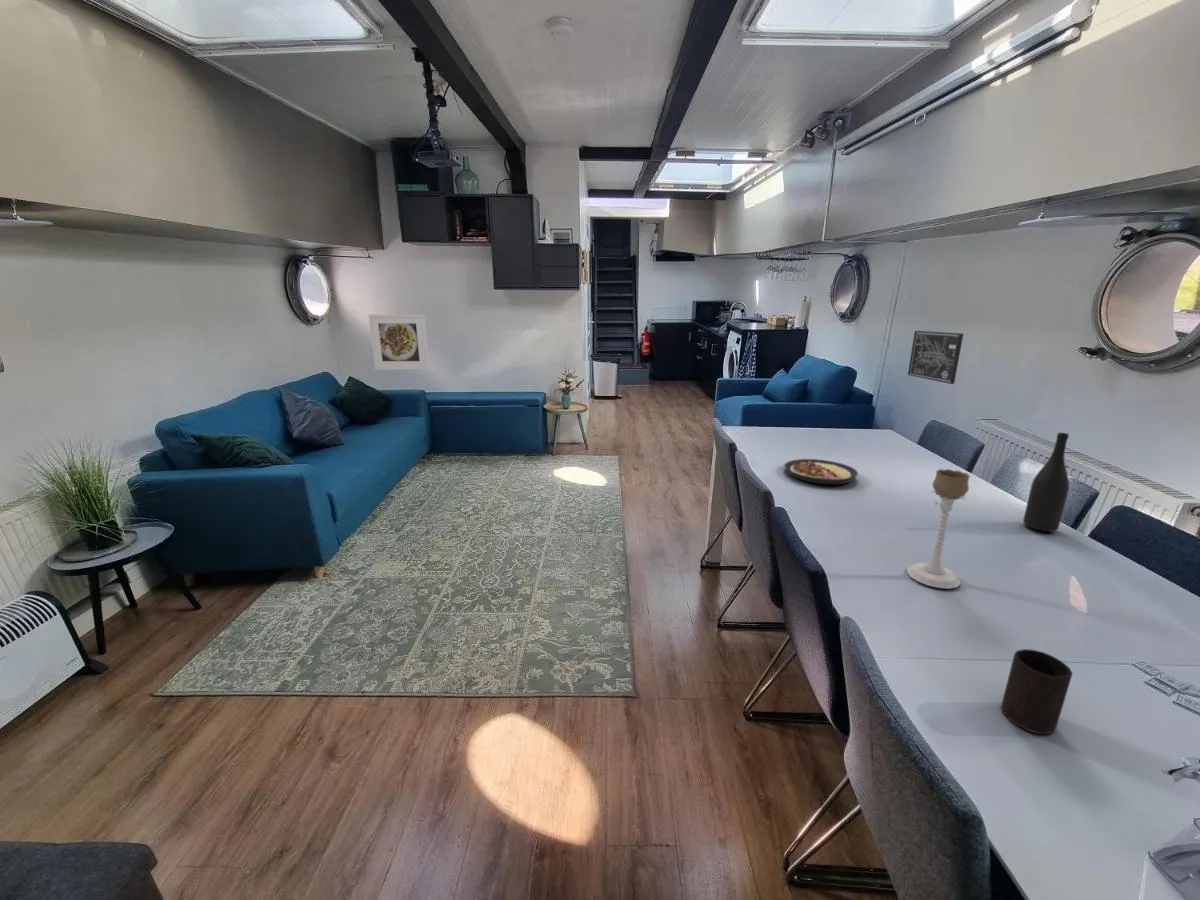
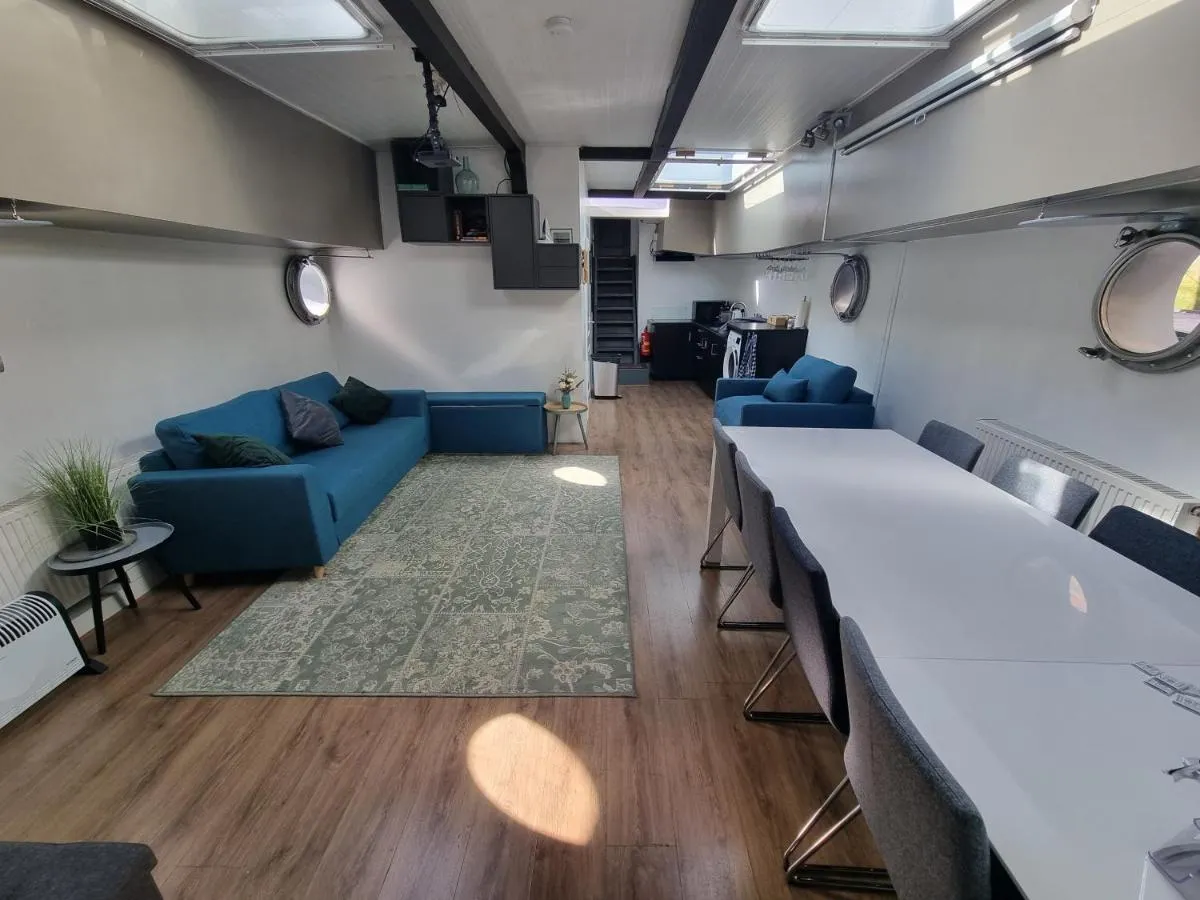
- candle holder [906,468,971,590]
- wine bottle [1022,432,1070,533]
- cup [1000,648,1074,735]
- plate [784,458,859,485]
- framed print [368,314,430,371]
- wall art [907,330,964,385]
